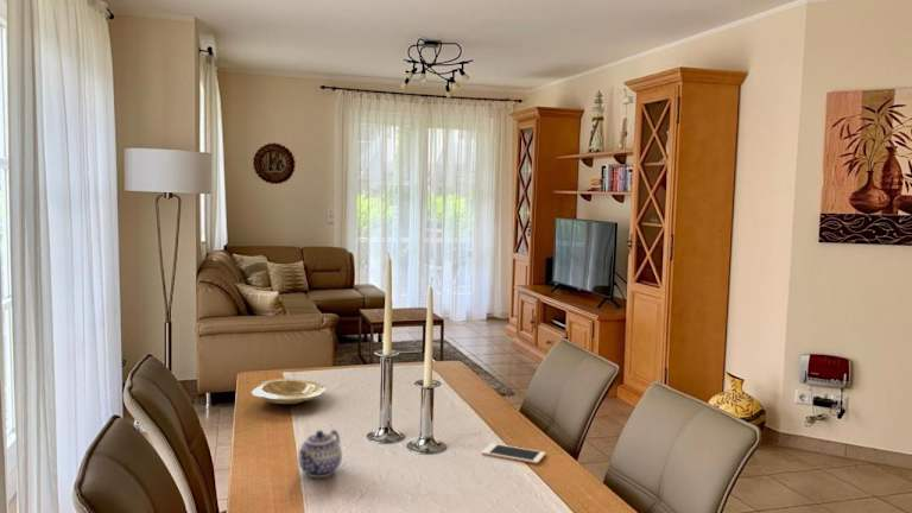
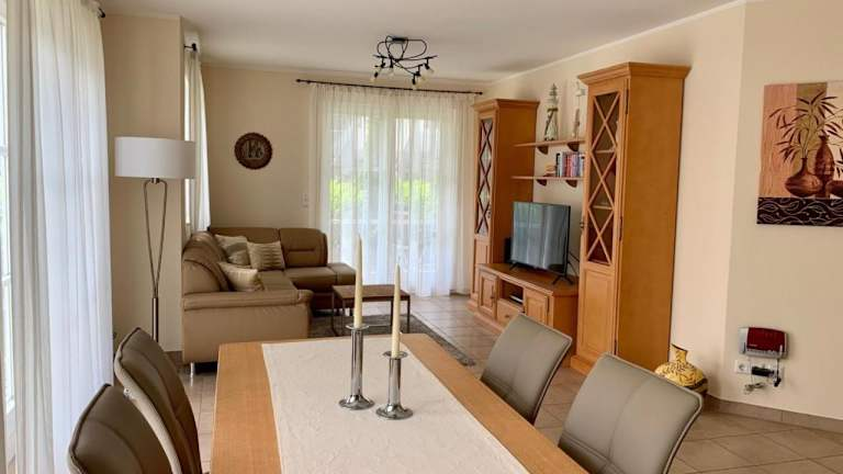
- teapot [297,429,343,479]
- cell phone [481,442,546,464]
- plate [251,378,327,405]
